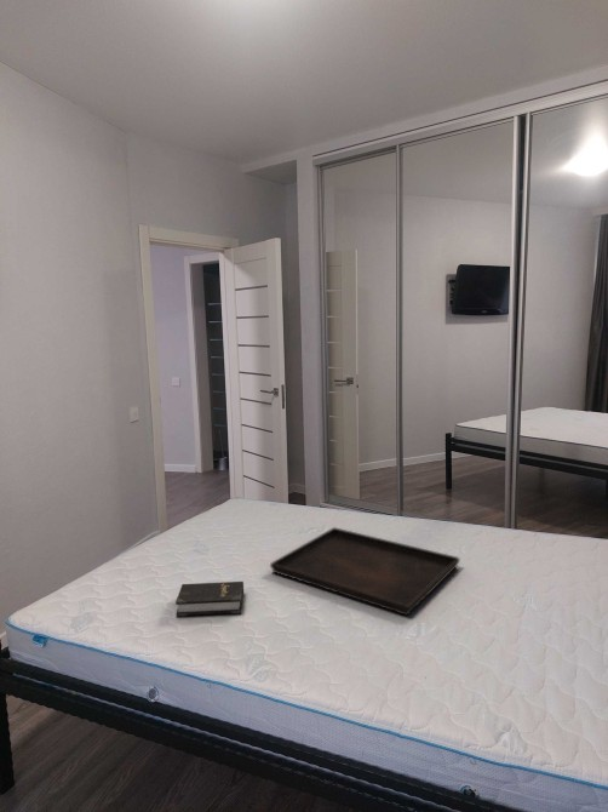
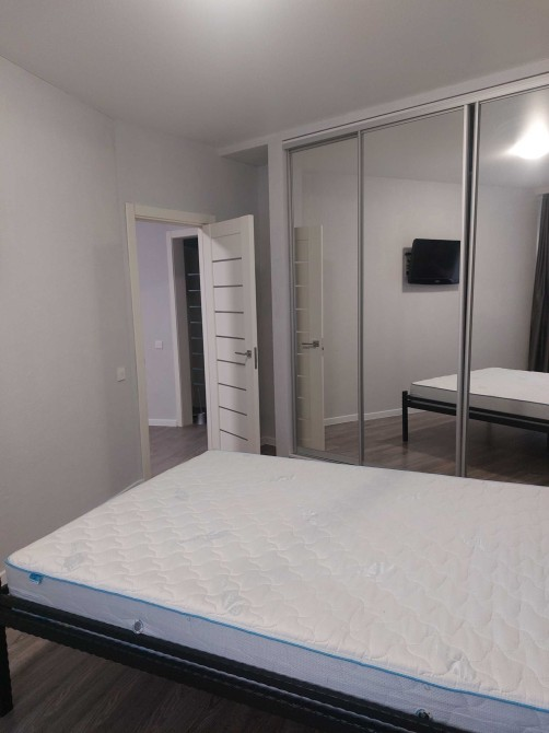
- serving tray [269,526,460,617]
- hardback book [174,581,245,618]
